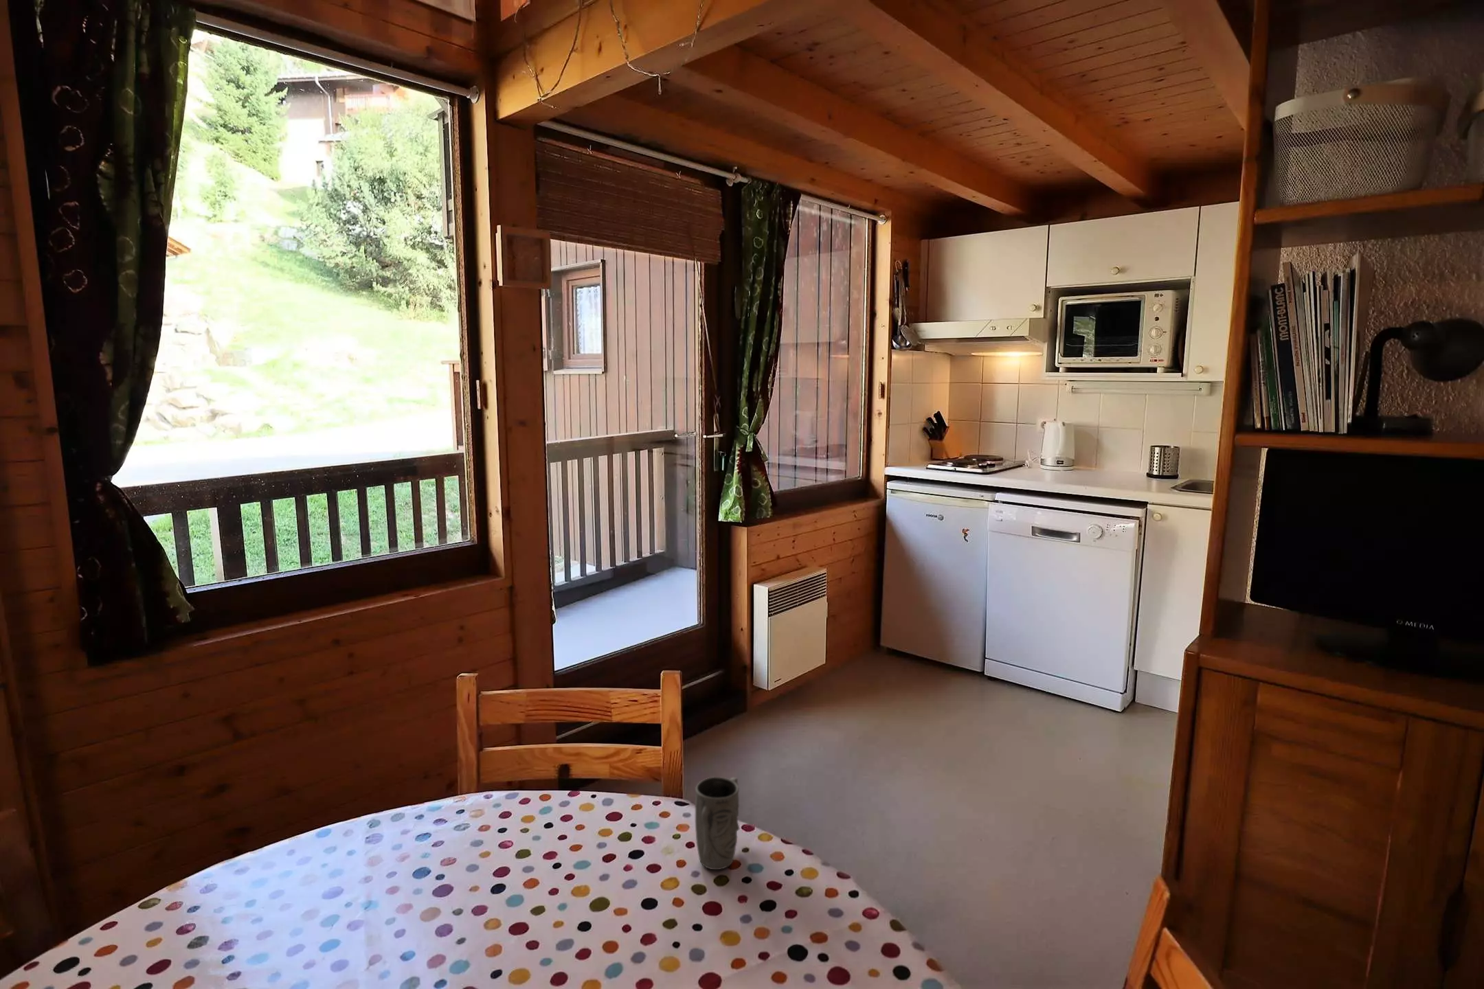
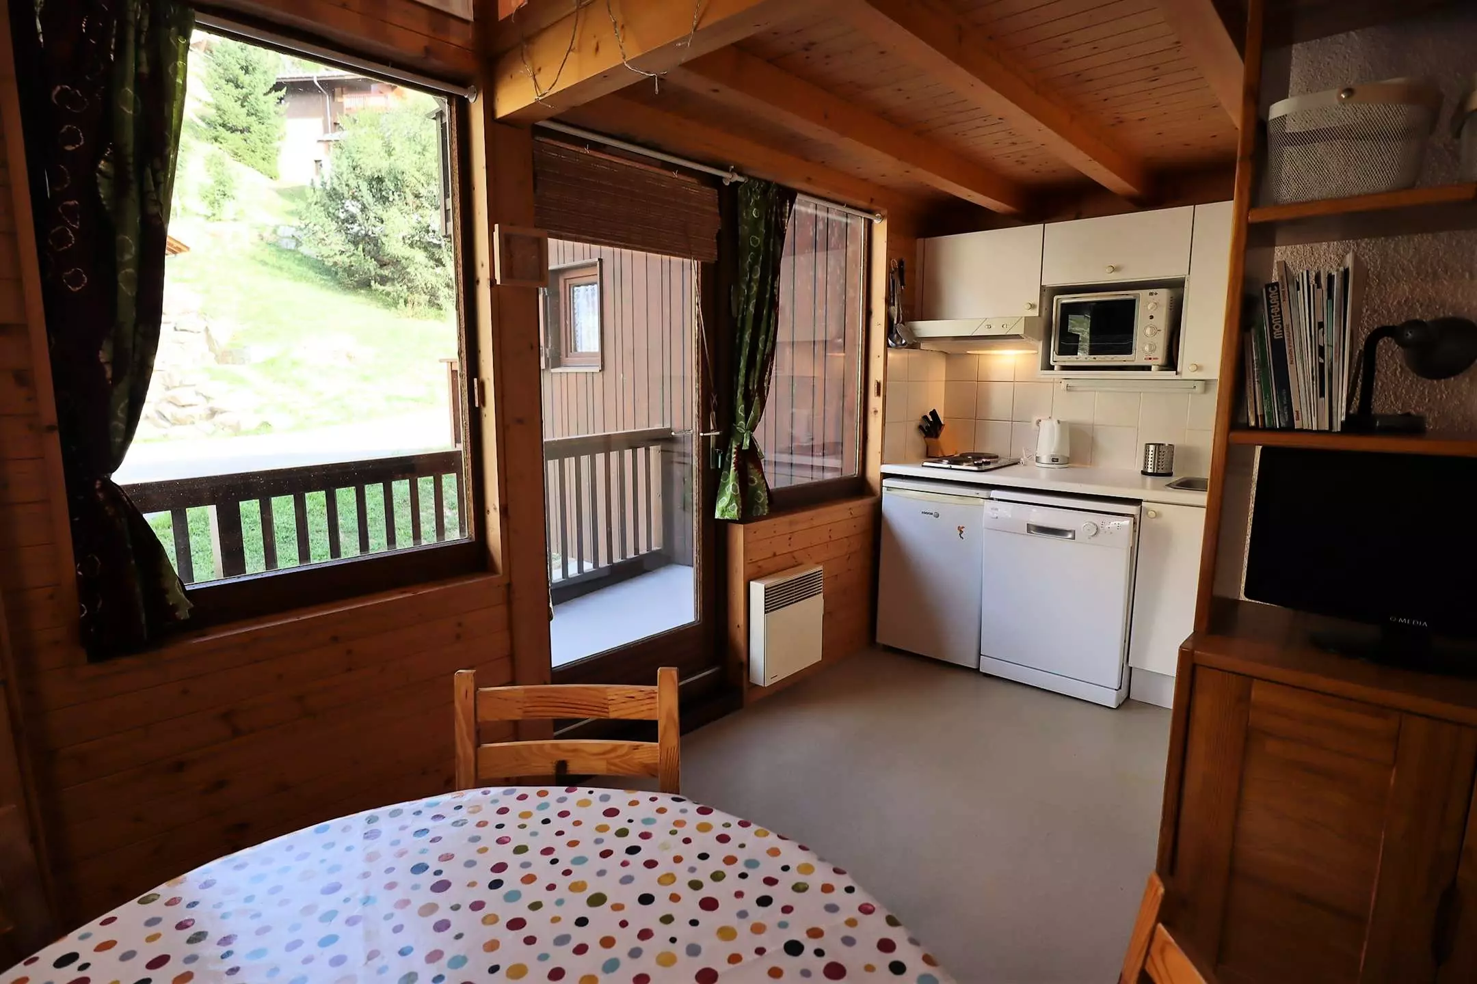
- mug [695,776,740,870]
